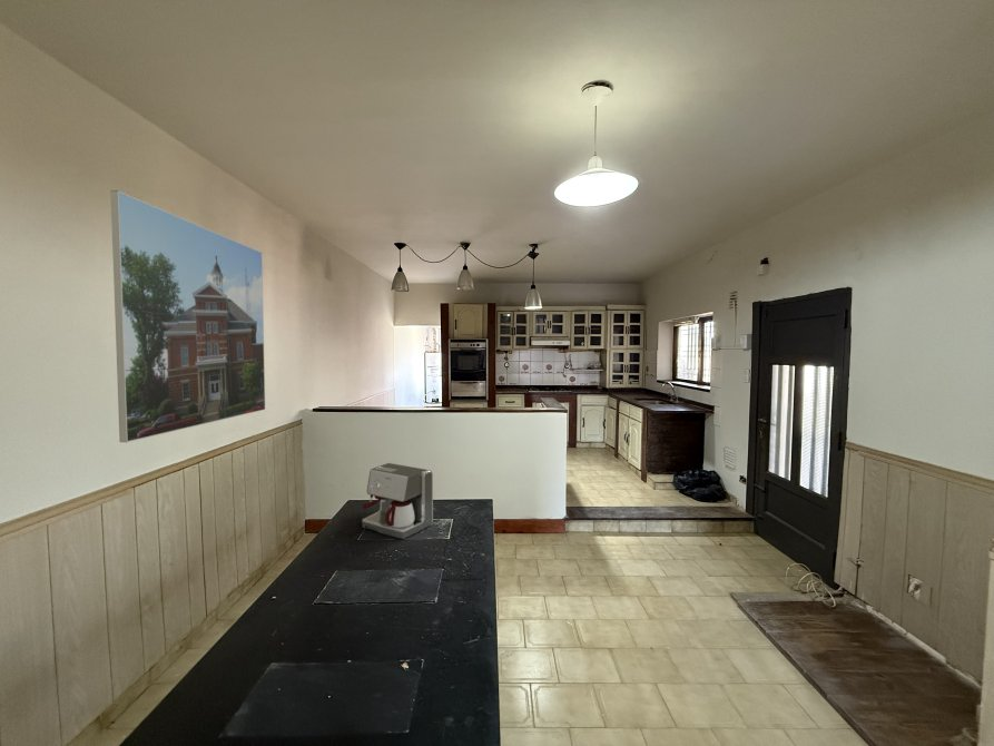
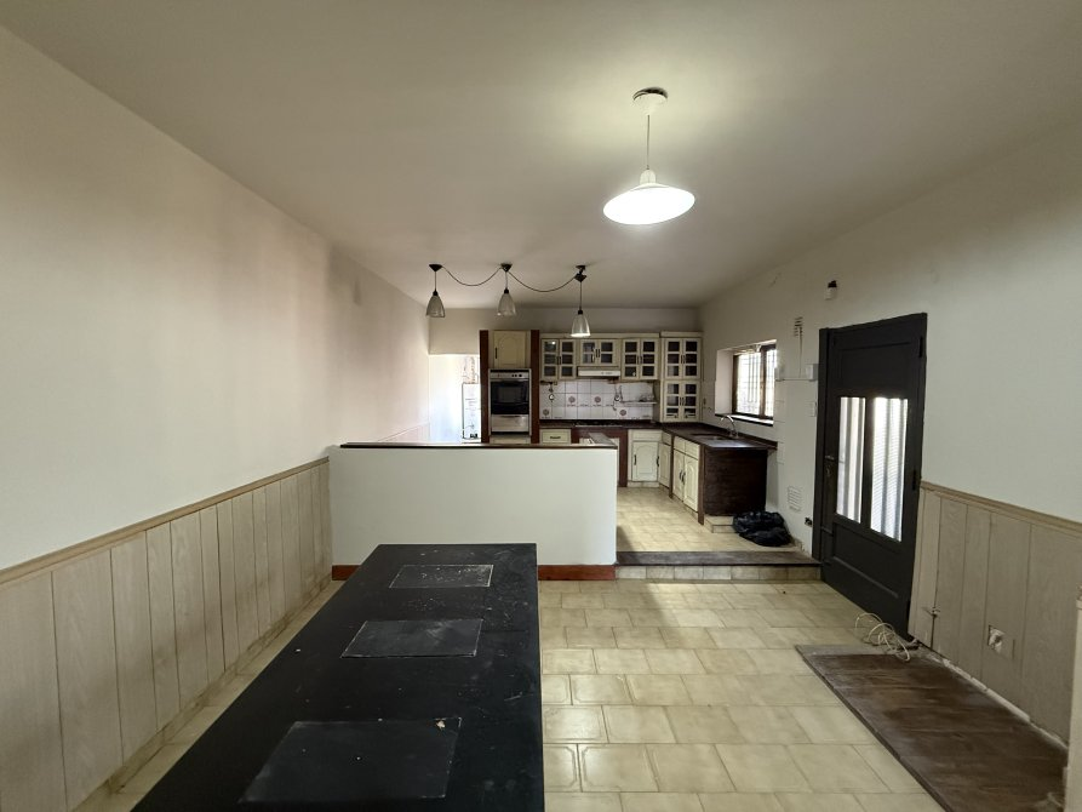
- coffee maker [361,462,434,540]
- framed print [109,189,266,443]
